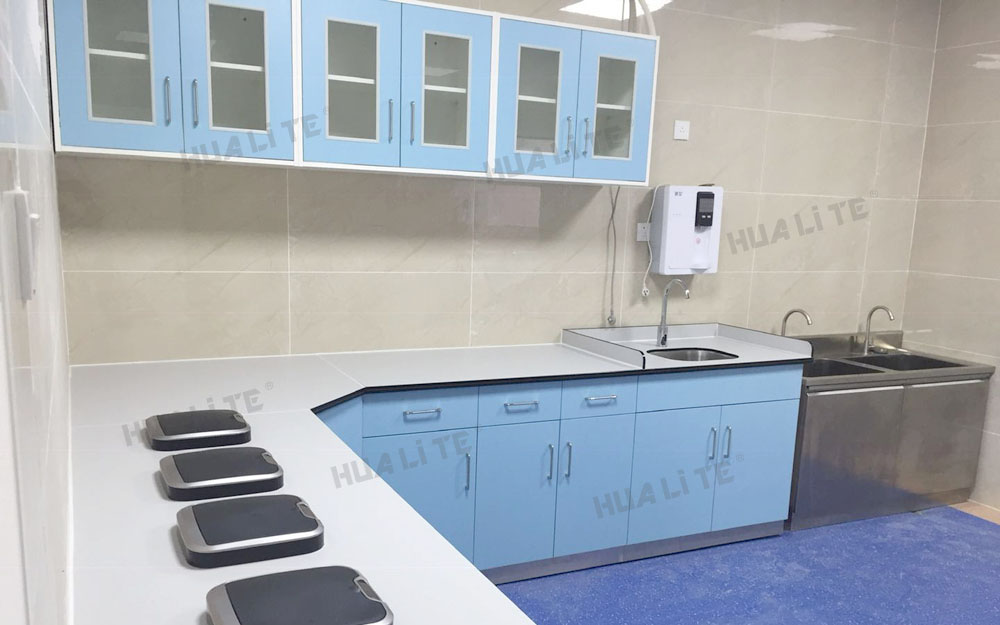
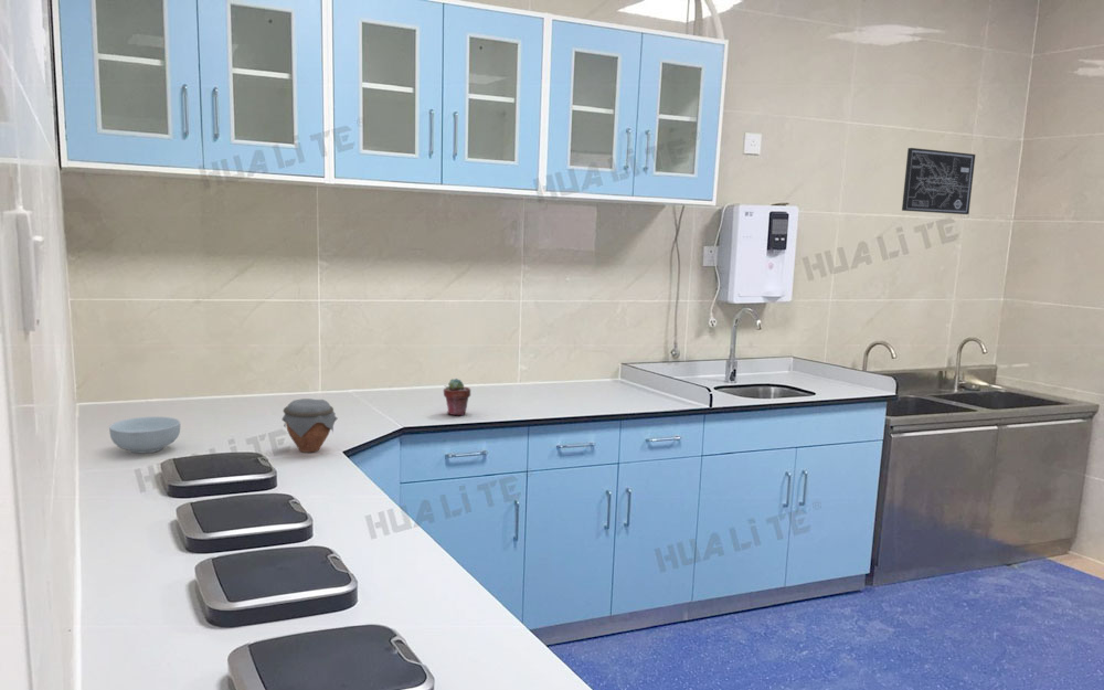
+ cereal bowl [108,415,181,454]
+ wall art [901,147,976,215]
+ jar [280,397,338,454]
+ potted succulent [443,378,471,416]
